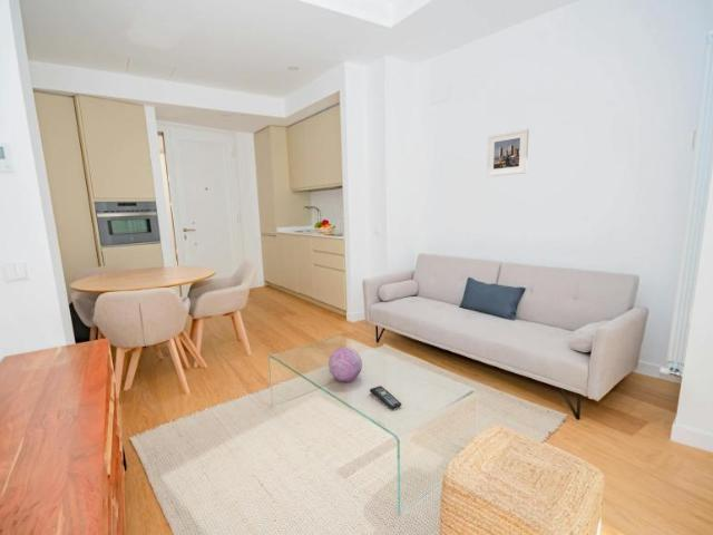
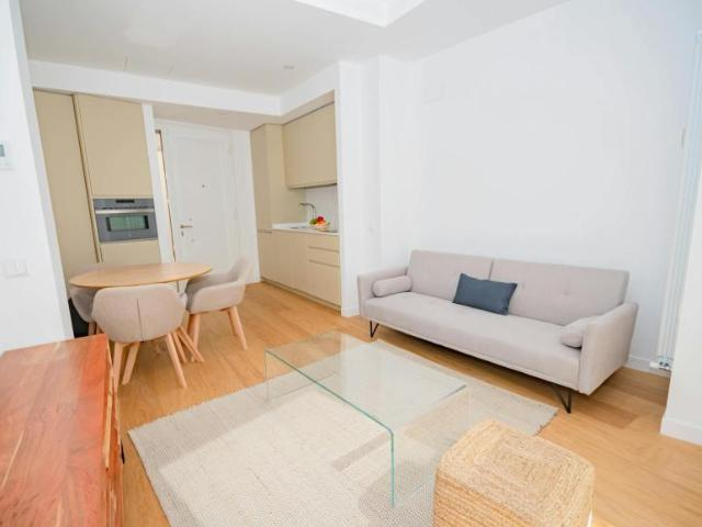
- decorative orb [328,346,363,382]
- remote control [369,385,402,410]
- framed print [486,128,530,178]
